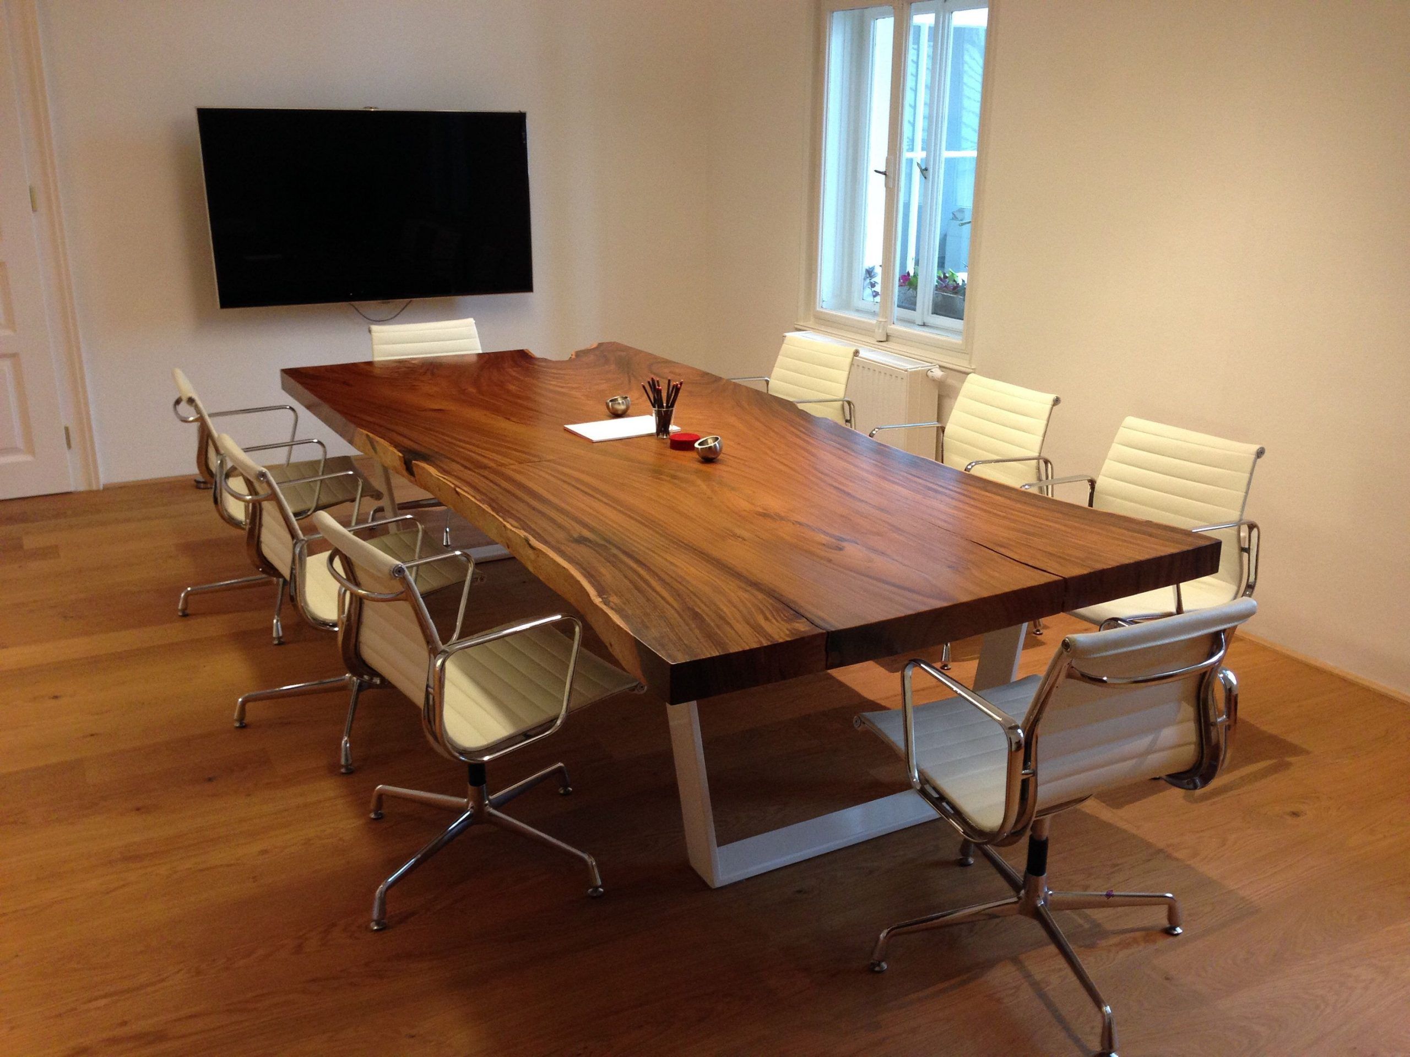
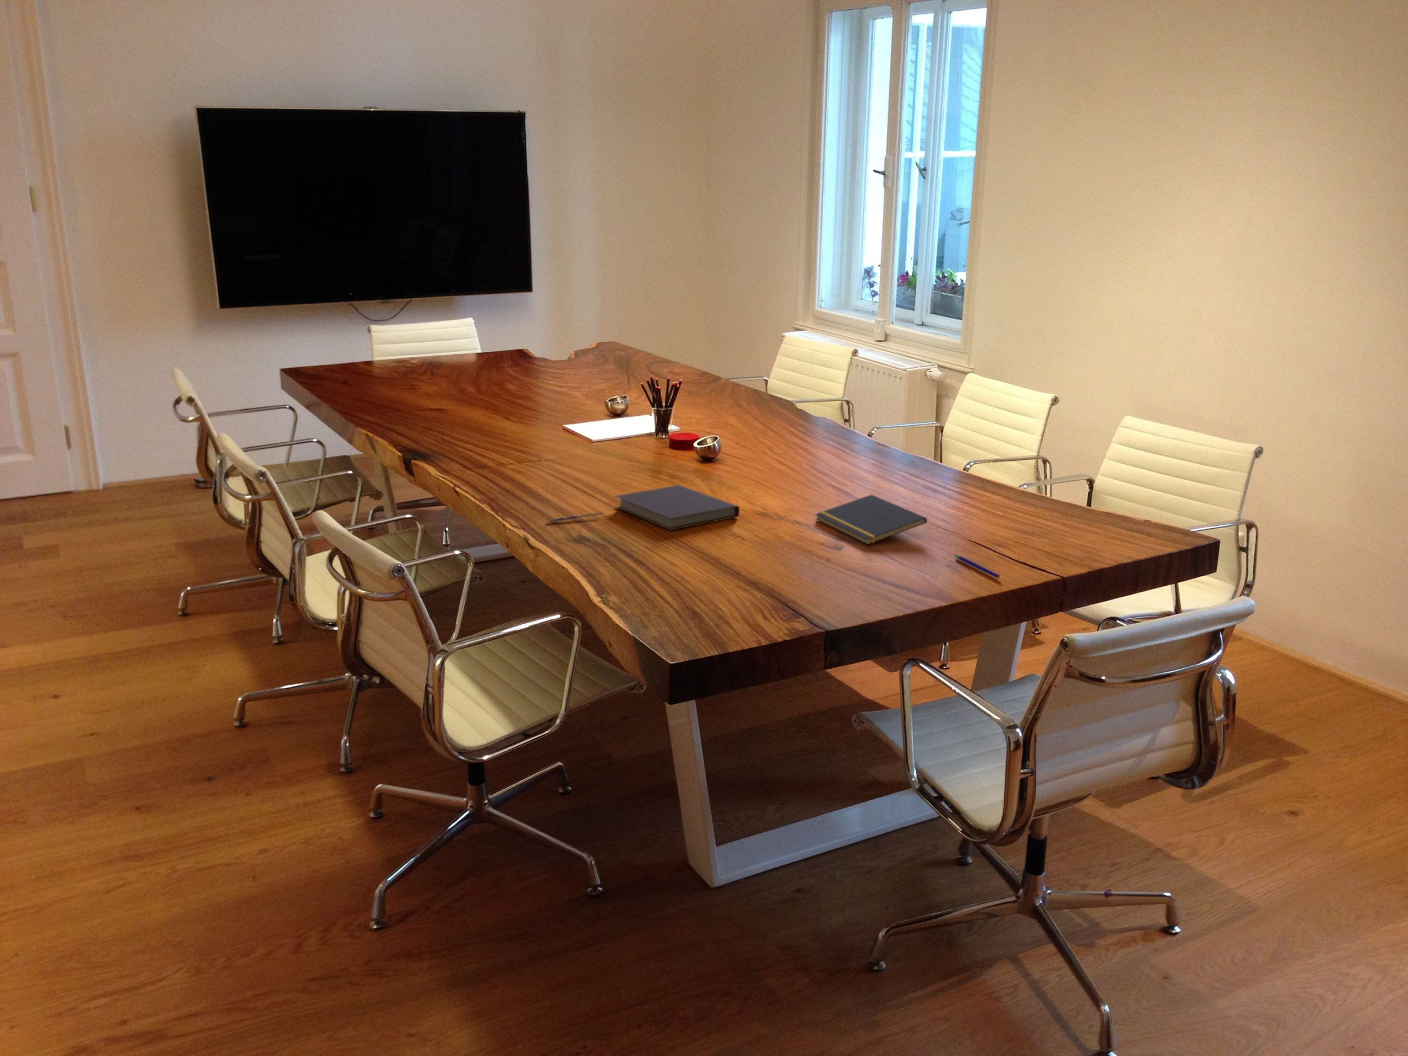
+ pen [548,511,604,524]
+ notepad [815,494,928,545]
+ notebook [614,485,739,530]
+ pen [955,554,1000,579]
